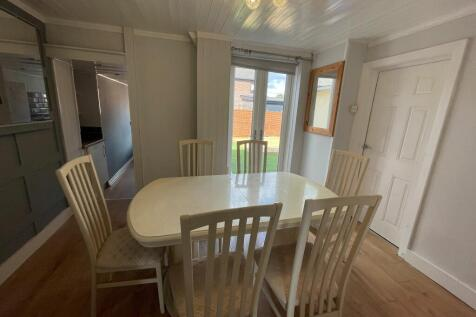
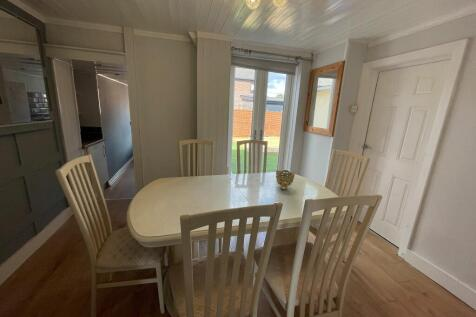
+ decorative bowl [275,169,296,191]
